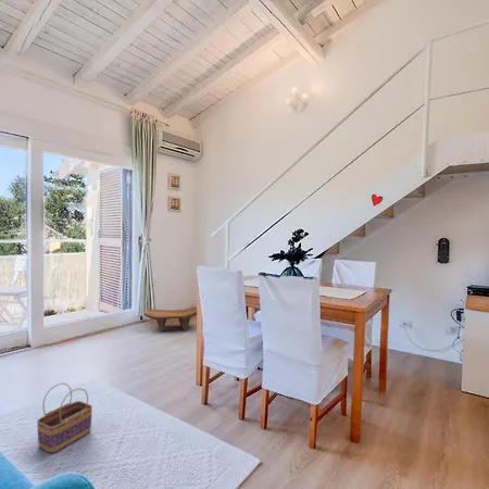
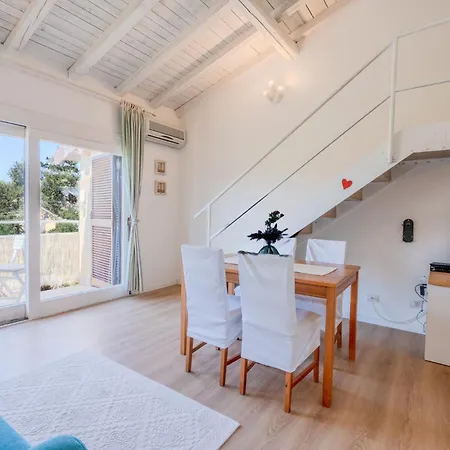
- bench [143,305,198,333]
- basket [36,383,93,454]
